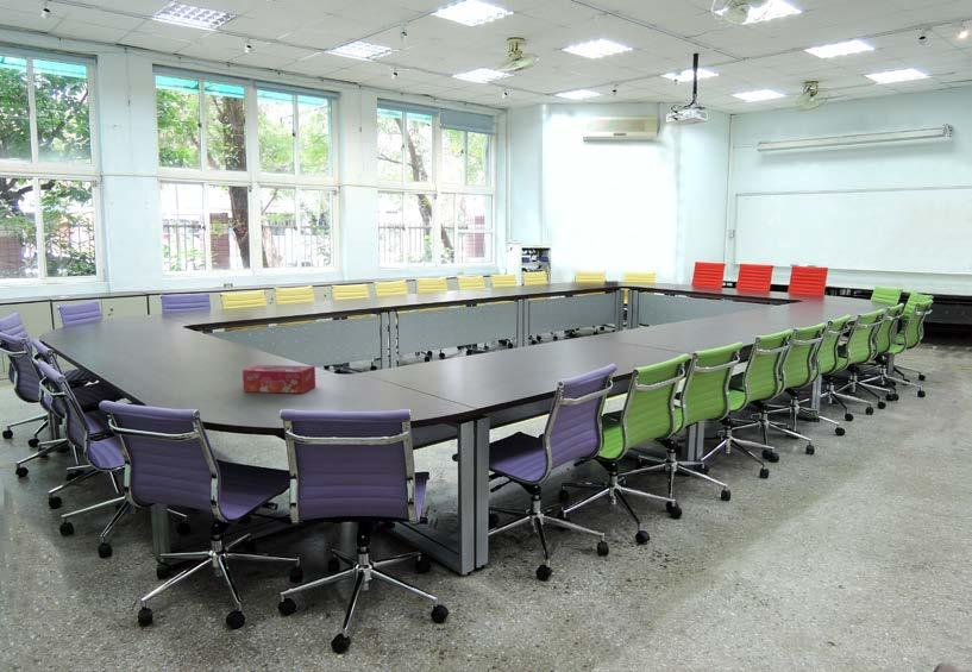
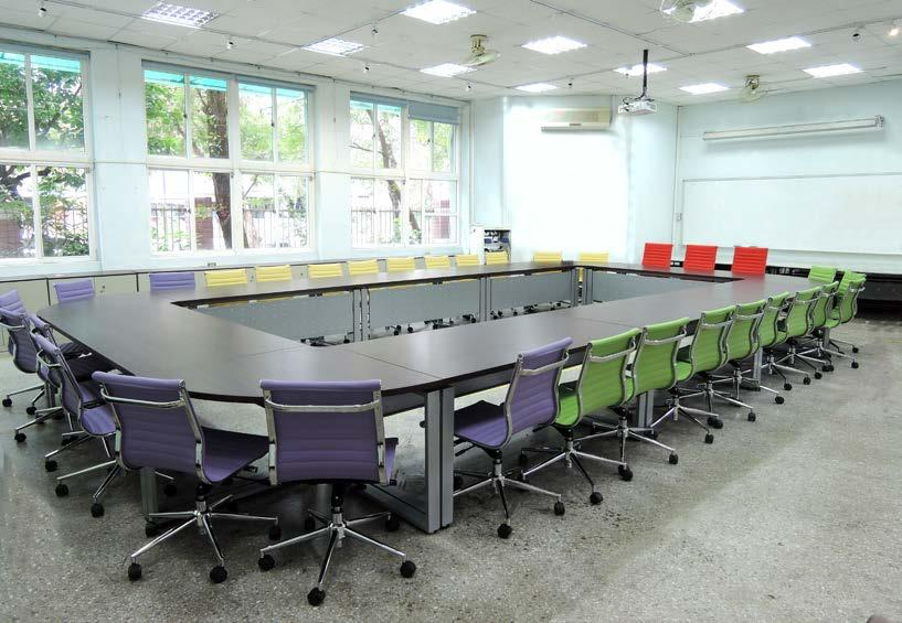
- tissue box [242,364,316,395]
